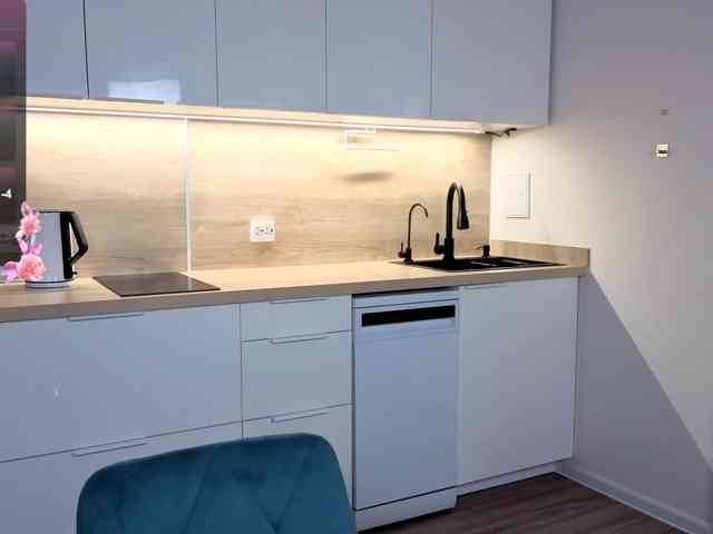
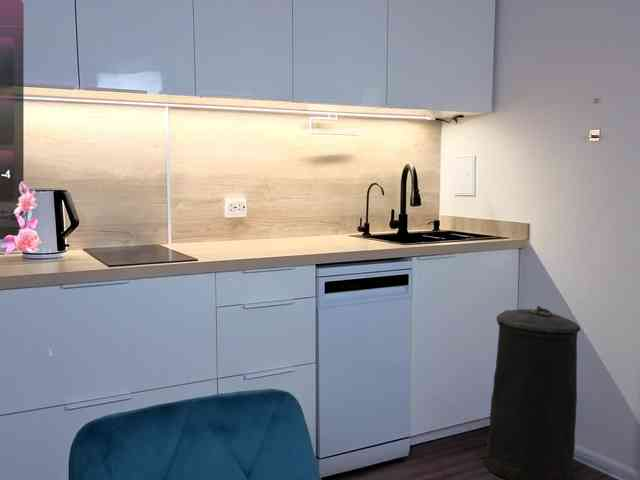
+ trash can [484,305,581,480]
